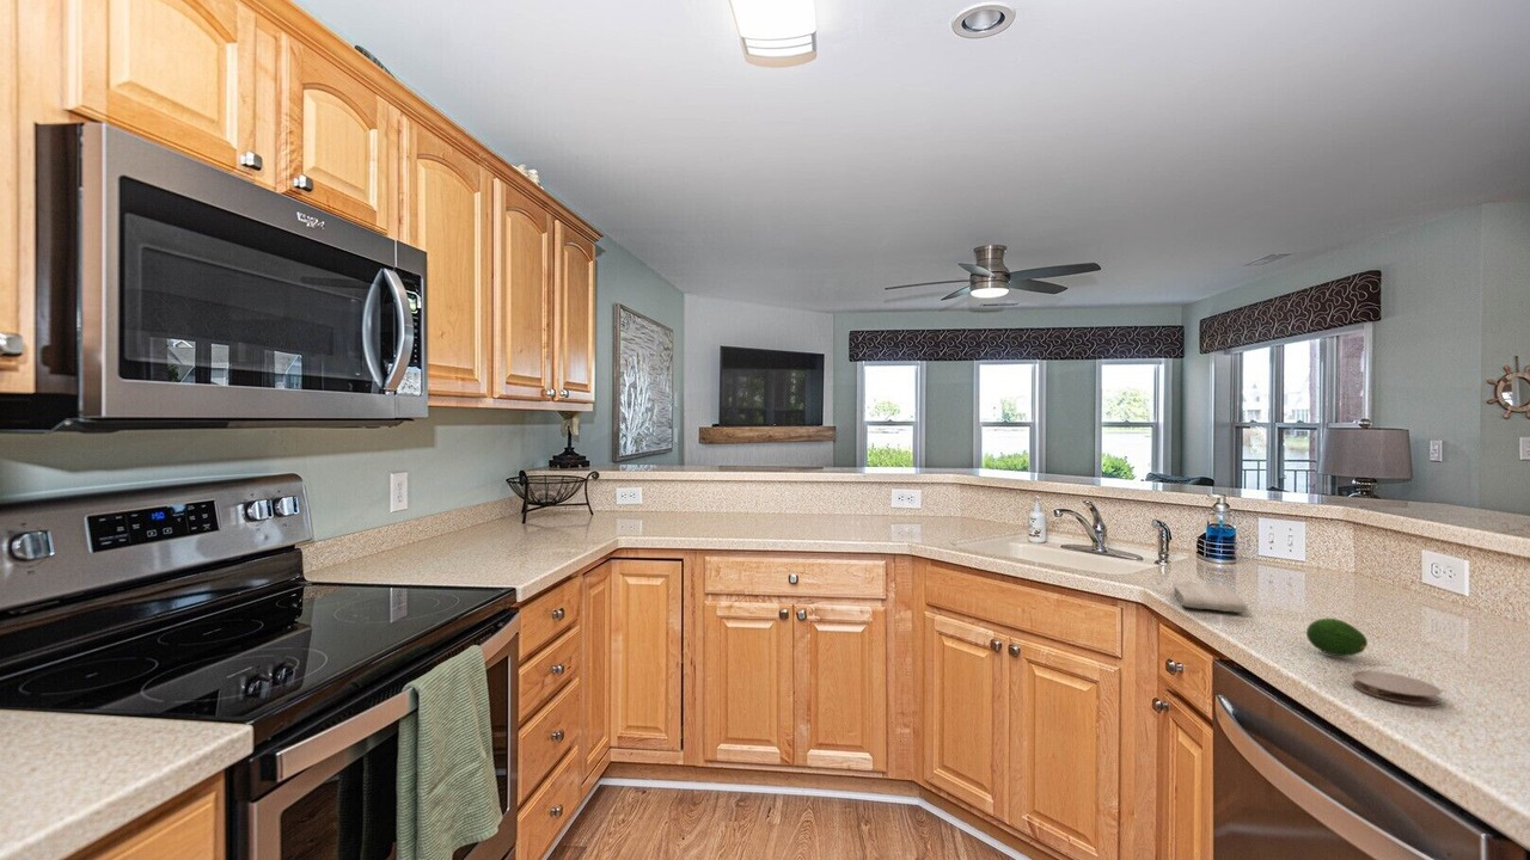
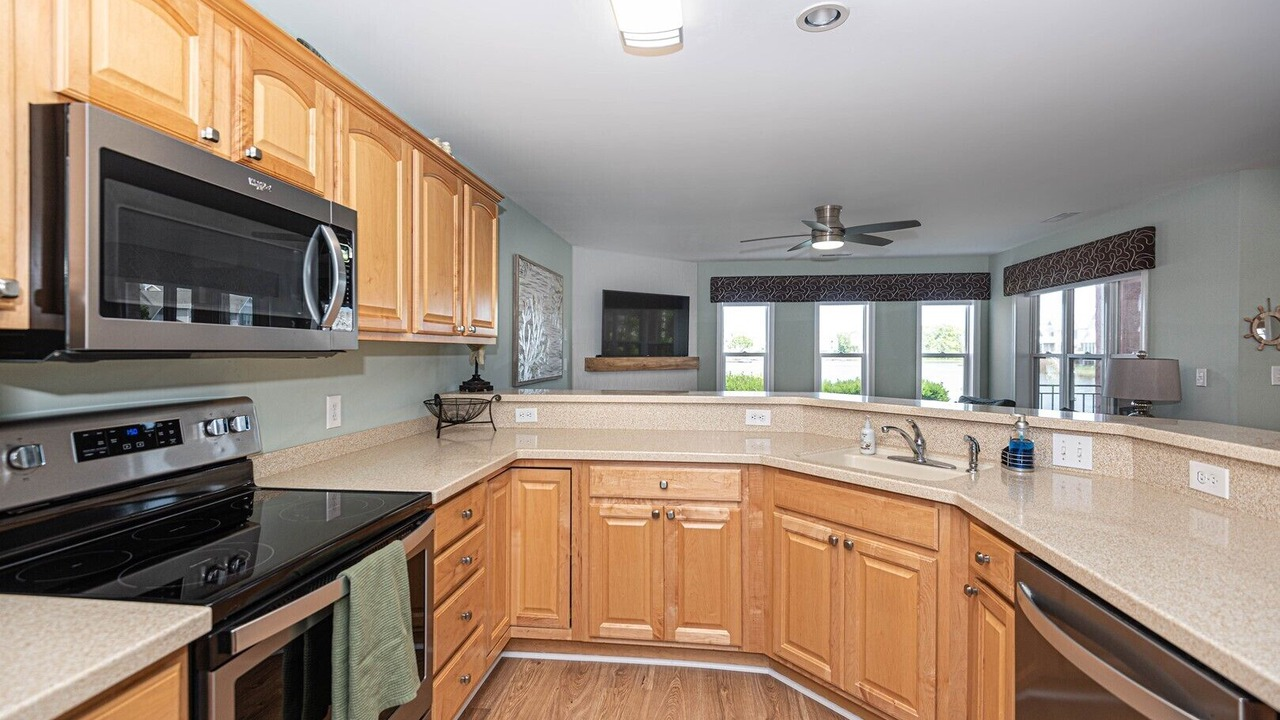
- coaster [1351,670,1443,706]
- fruit [1305,618,1369,657]
- washcloth [1171,580,1248,614]
